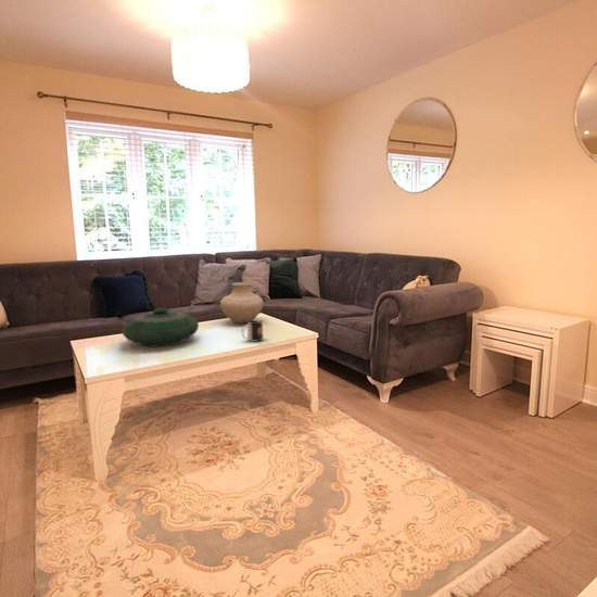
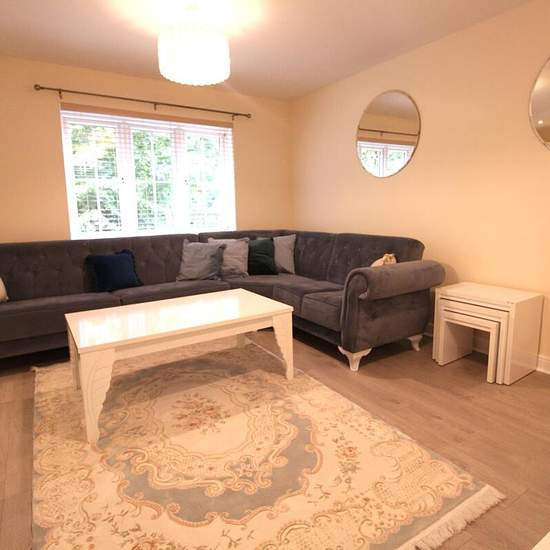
- decorative bowl [122,307,200,348]
- vase [219,281,264,325]
- mug [241,320,264,343]
